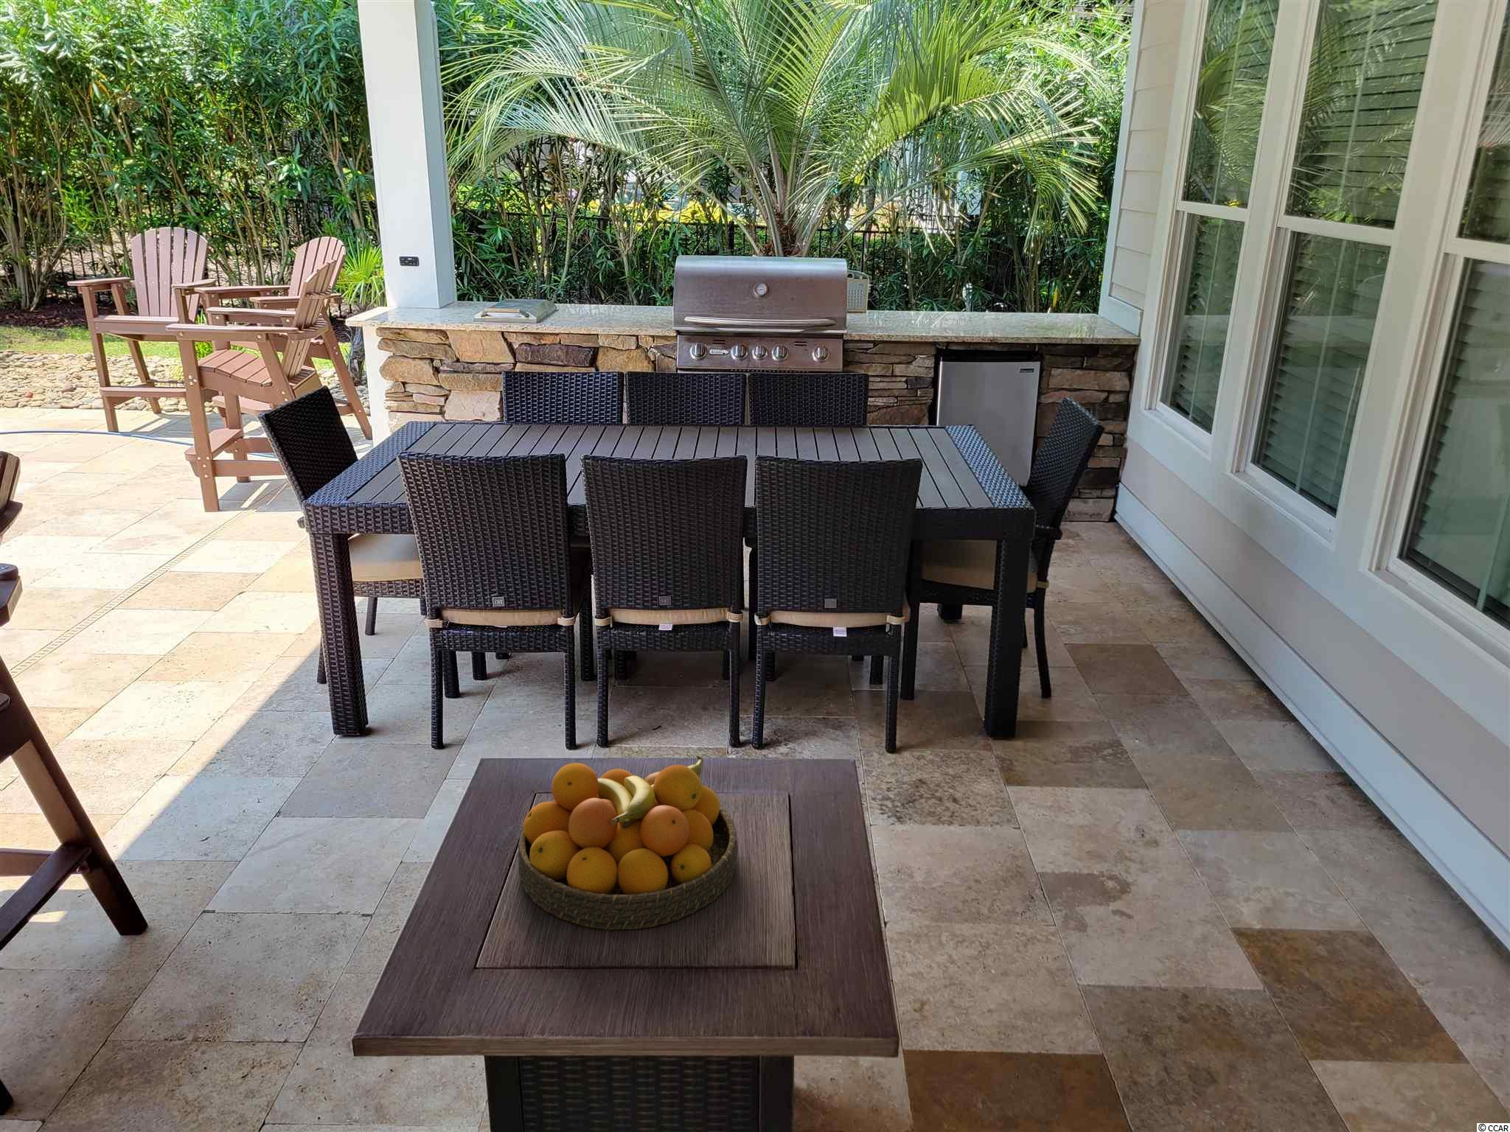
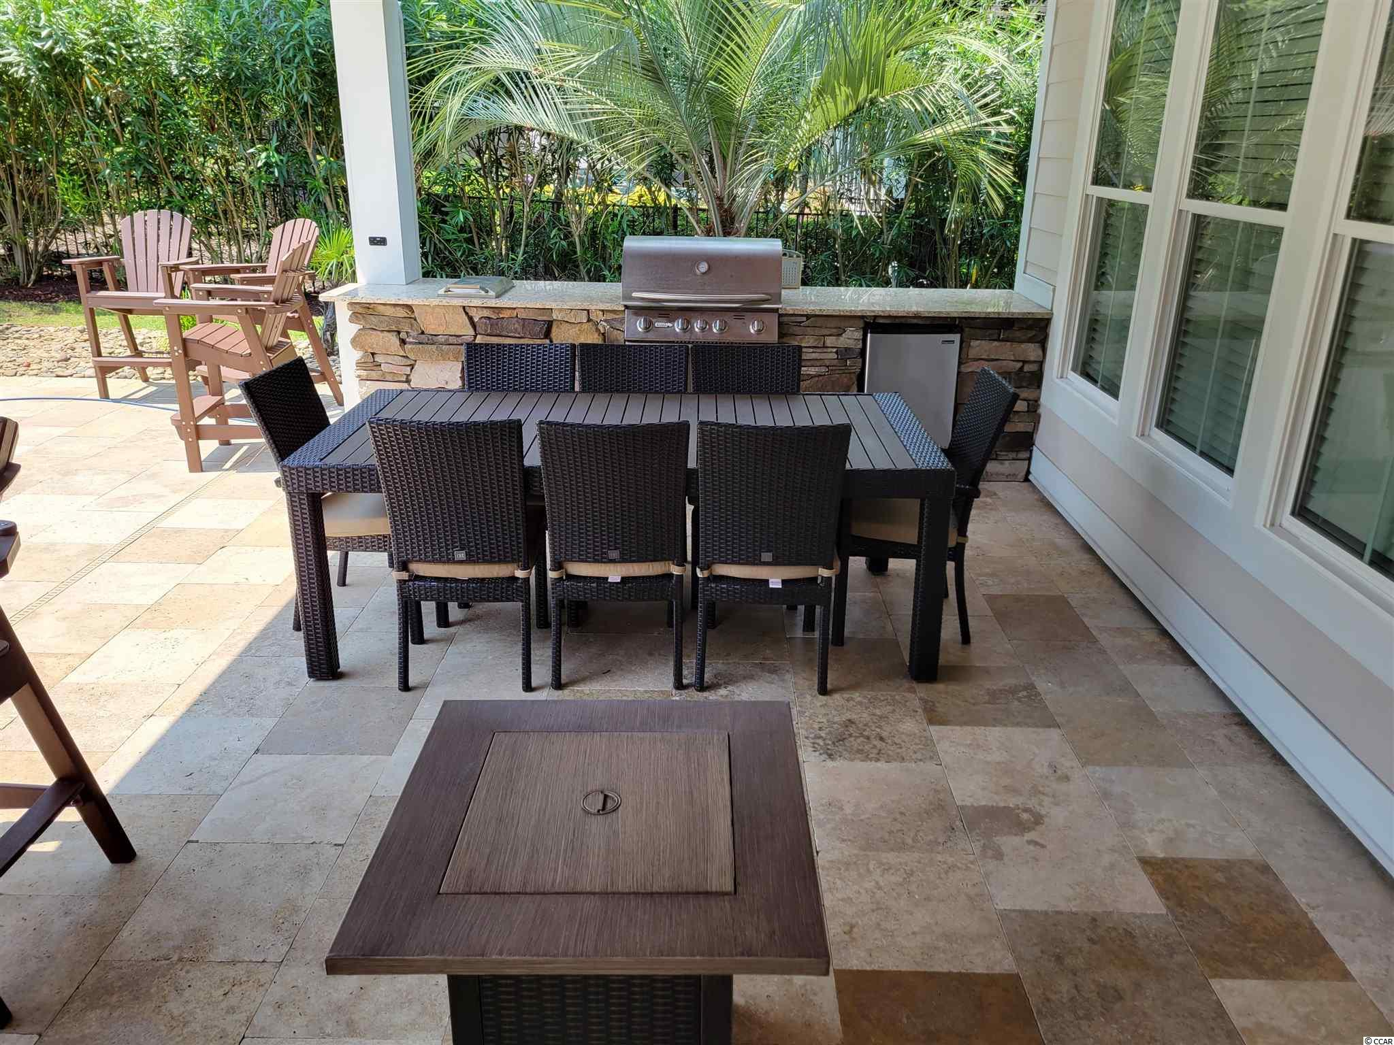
- fruit bowl [517,755,738,930]
